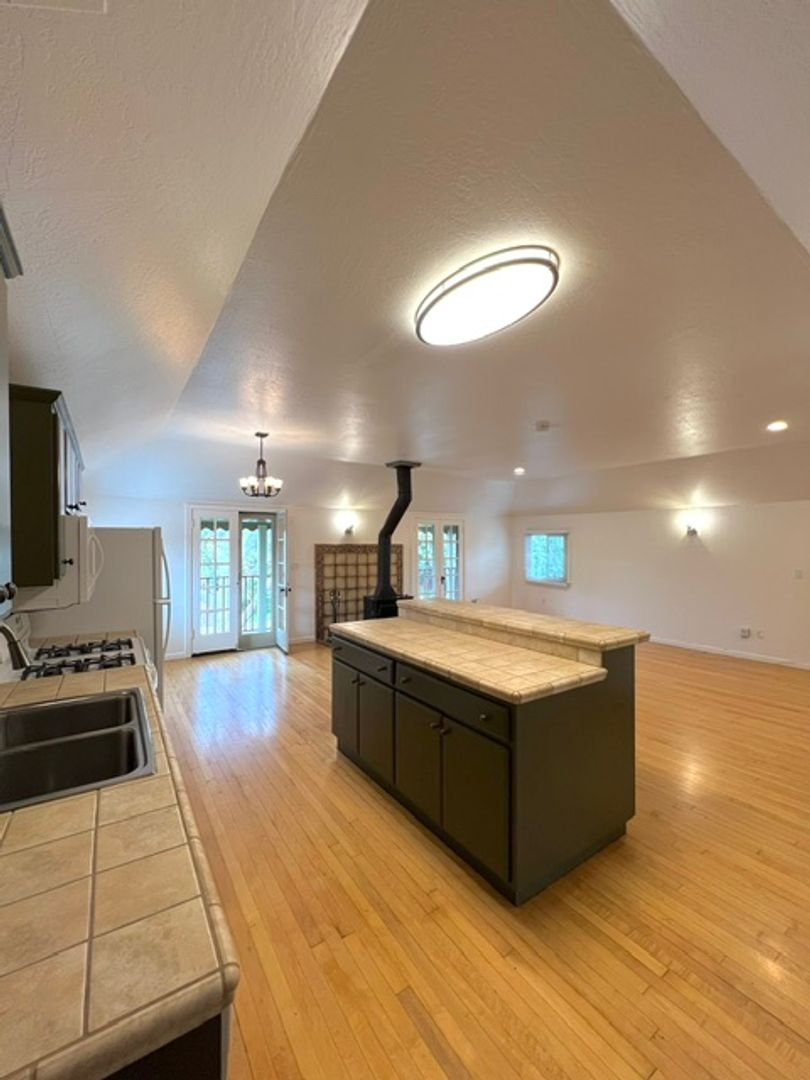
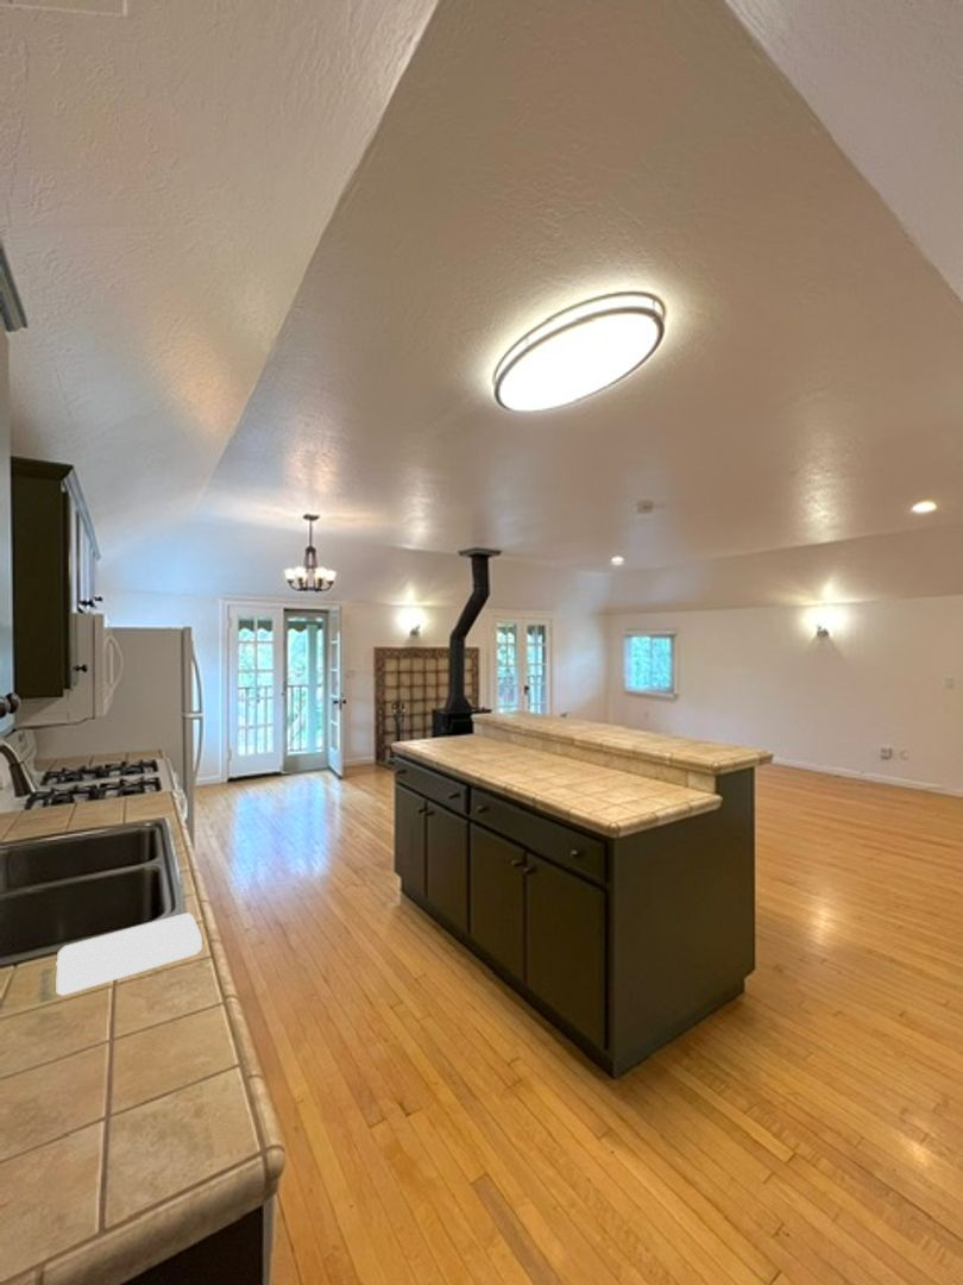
+ wireless charger [56,911,203,997]
